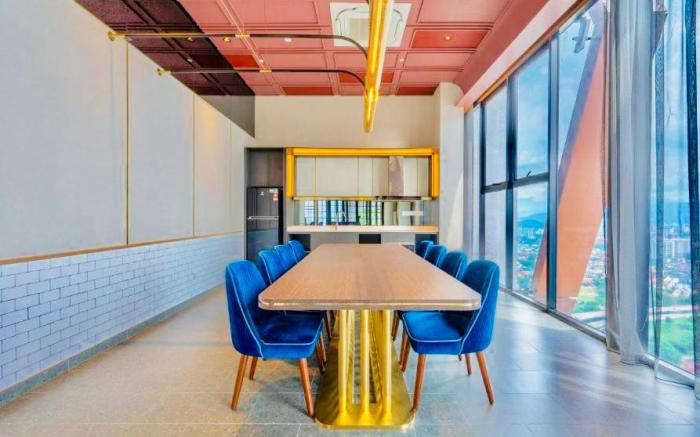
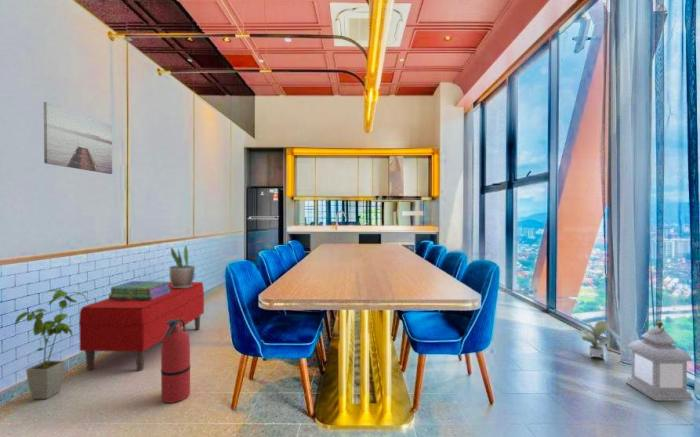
+ potted plant [169,245,196,288]
+ fire extinguisher [160,319,191,404]
+ lantern [625,320,695,402]
+ bench [78,281,205,372]
+ wall art [43,101,113,175]
+ stack of books [108,280,170,299]
+ potted plant [580,320,612,360]
+ house plant [14,288,89,400]
